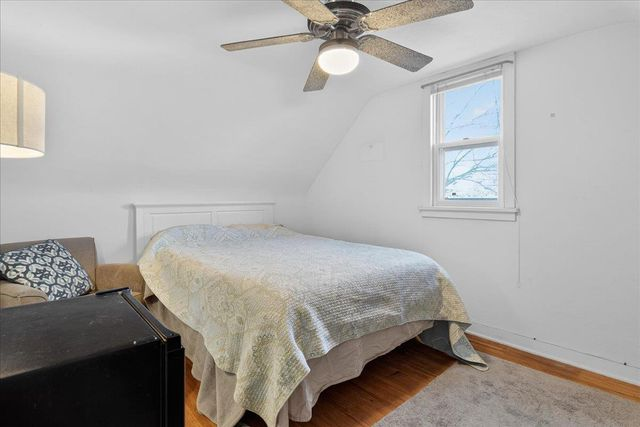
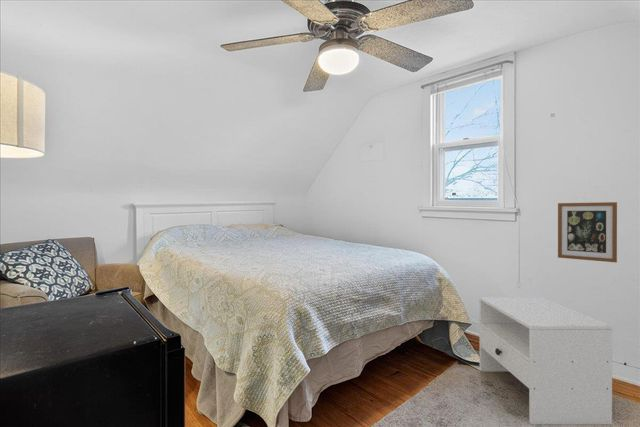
+ nightstand [478,296,613,425]
+ wall art [557,201,618,263]
